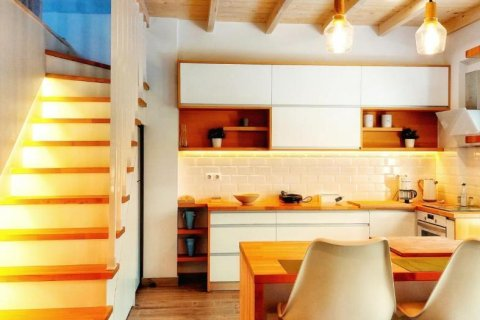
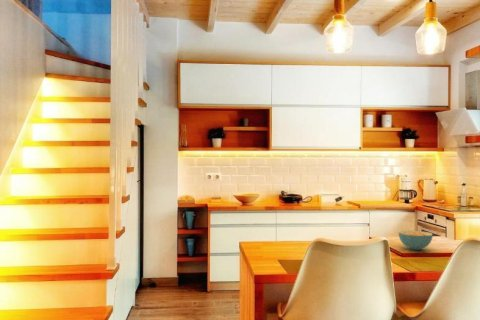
+ cereal bowl [398,230,434,251]
